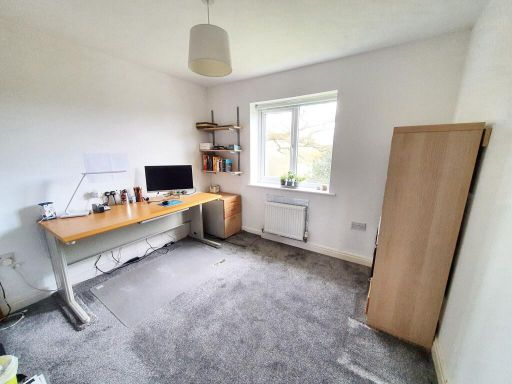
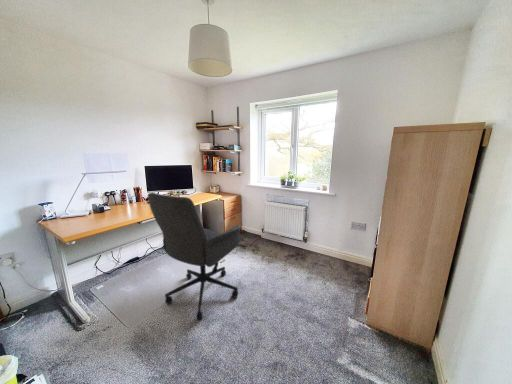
+ office chair [147,191,242,321]
